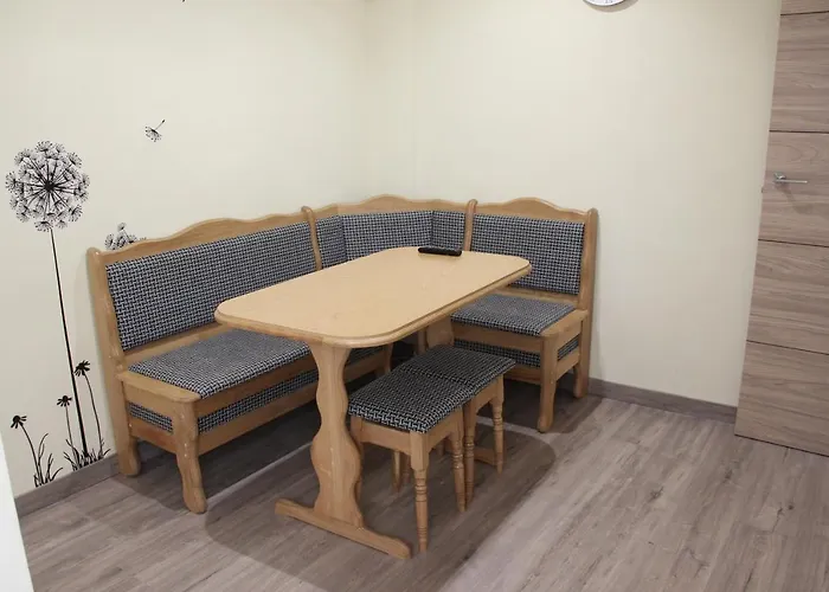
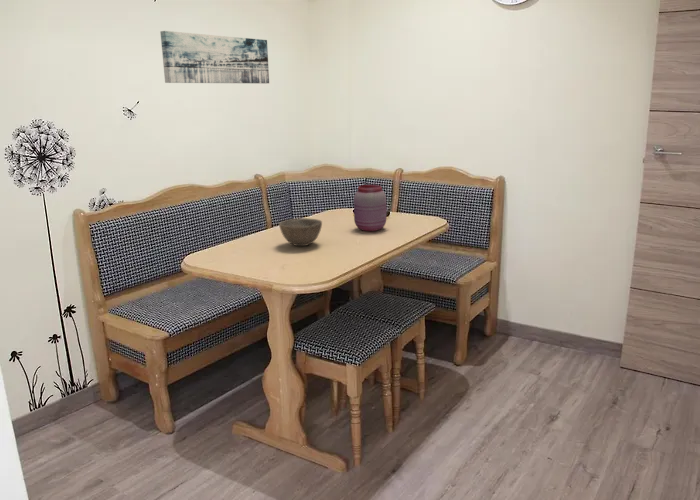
+ wall art [159,30,270,84]
+ jar [353,184,387,232]
+ bowl [278,217,323,247]
